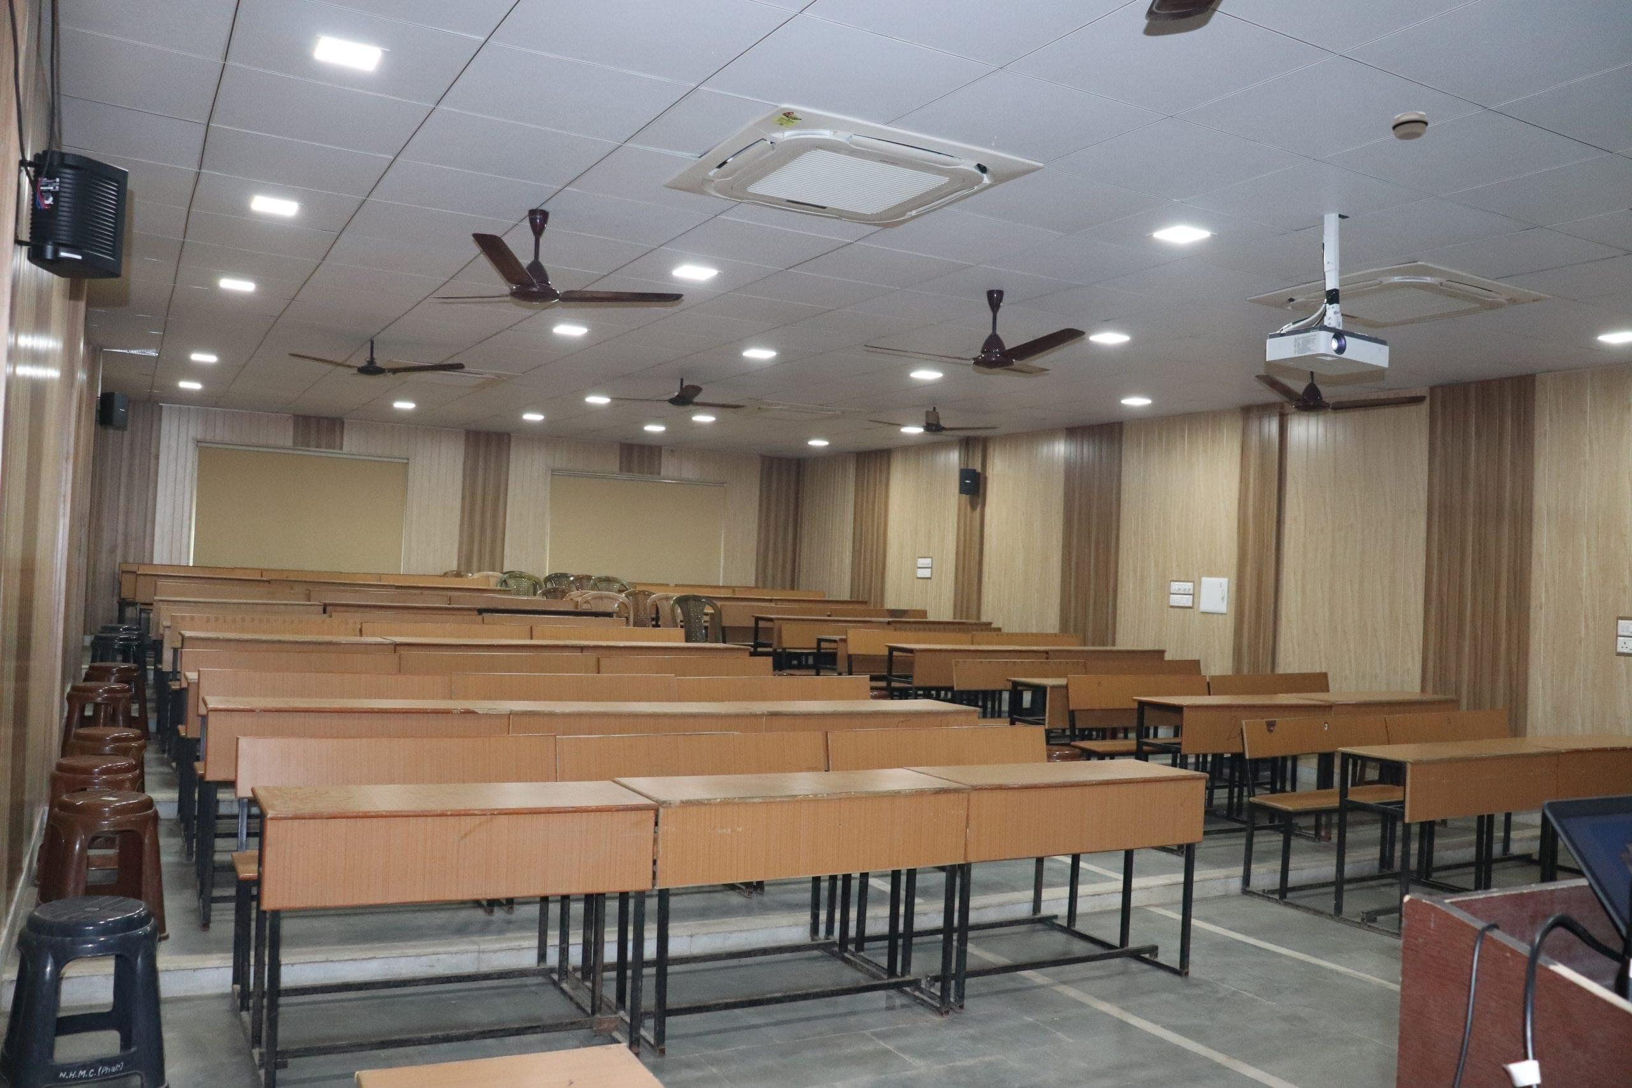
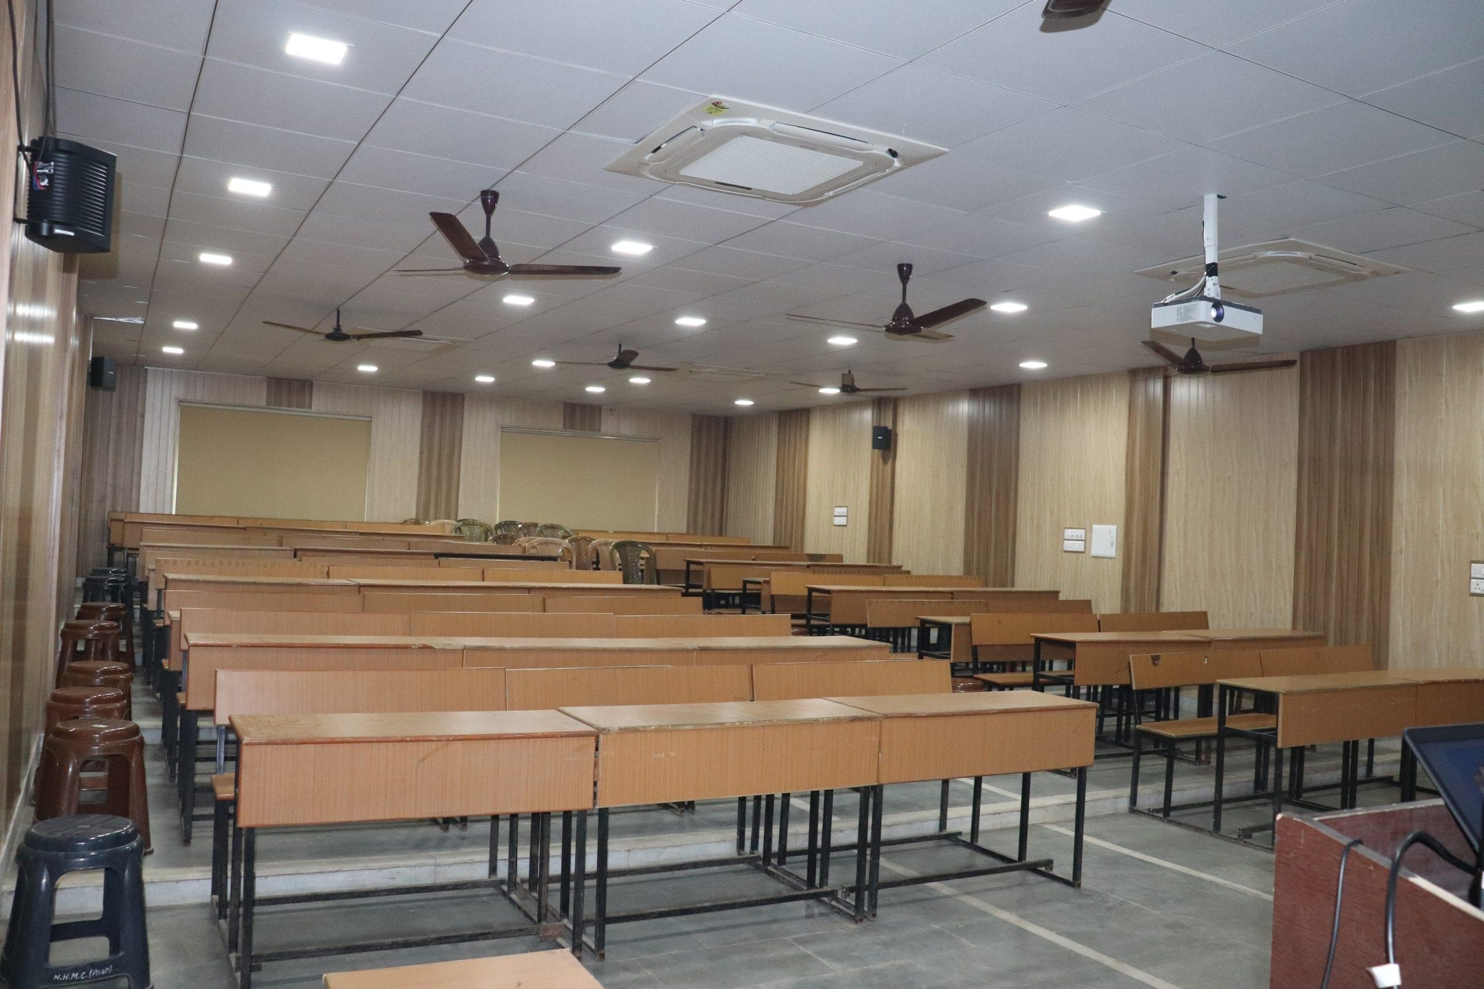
- smoke detector [1392,110,1429,141]
